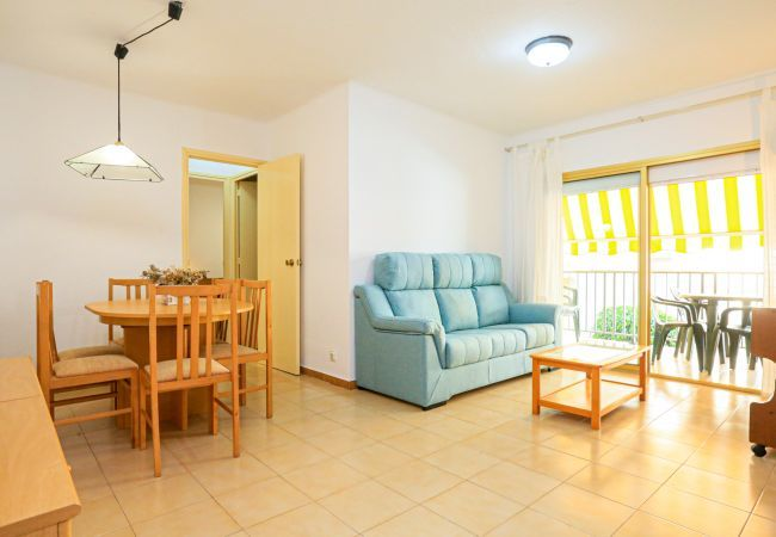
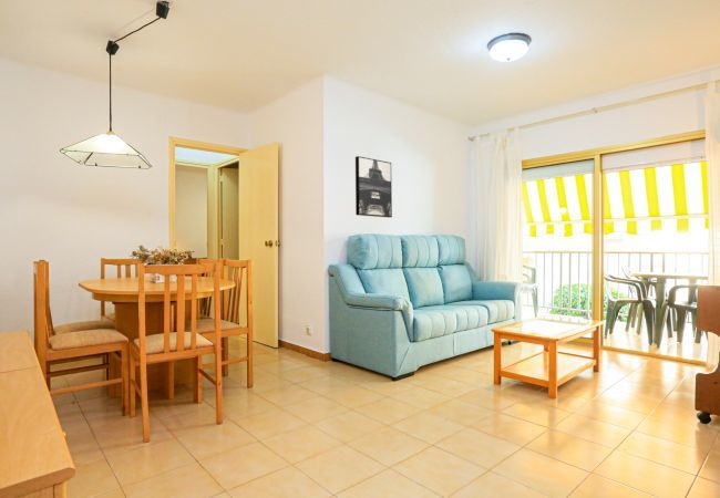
+ wall art [354,155,393,219]
